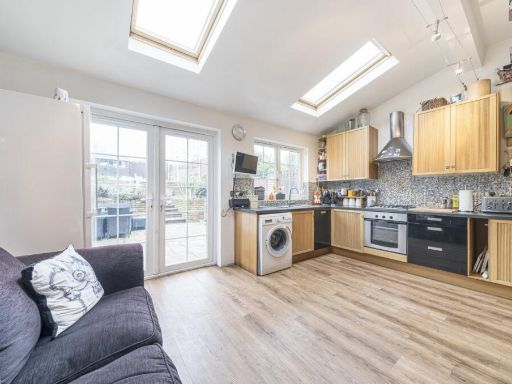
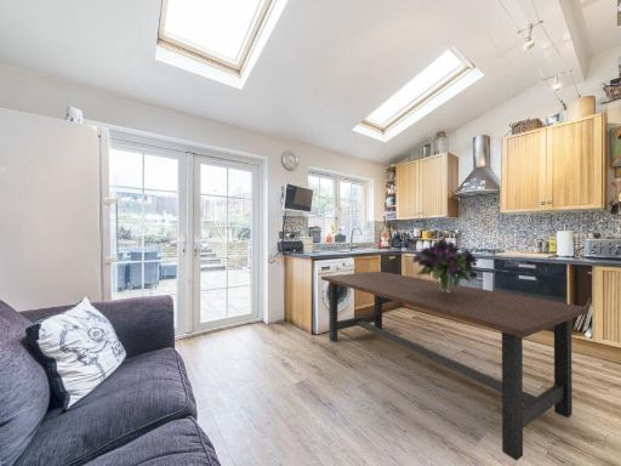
+ dining table [320,271,589,461]
+ bouquet [410,239,480,292]
